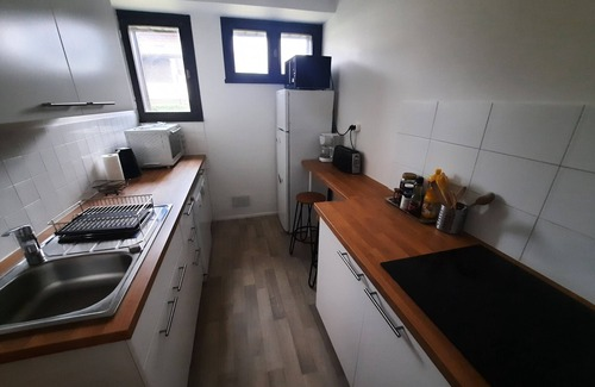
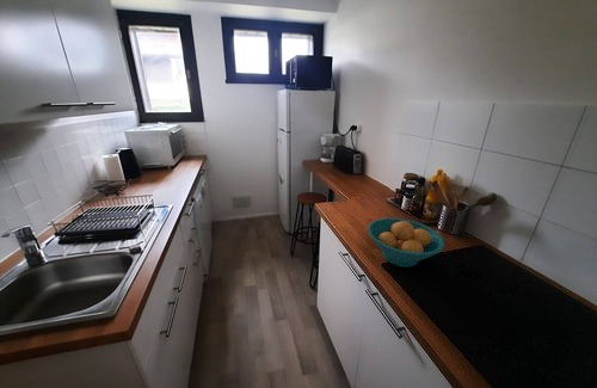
+ fruit bowl [367,217,445,269]
